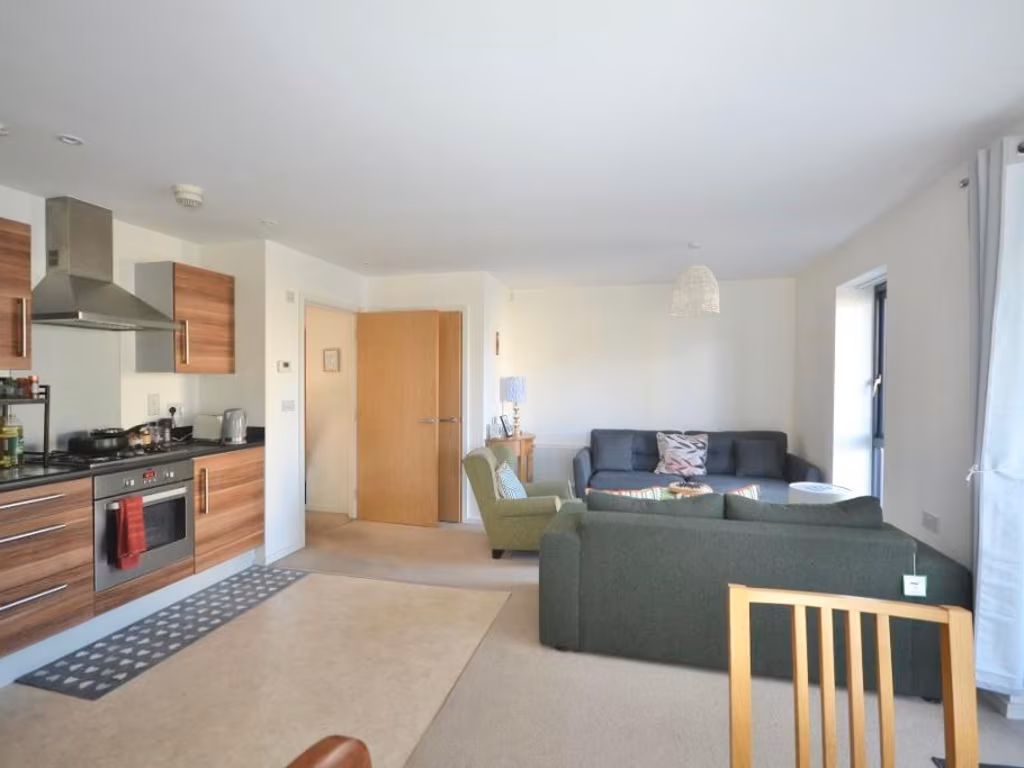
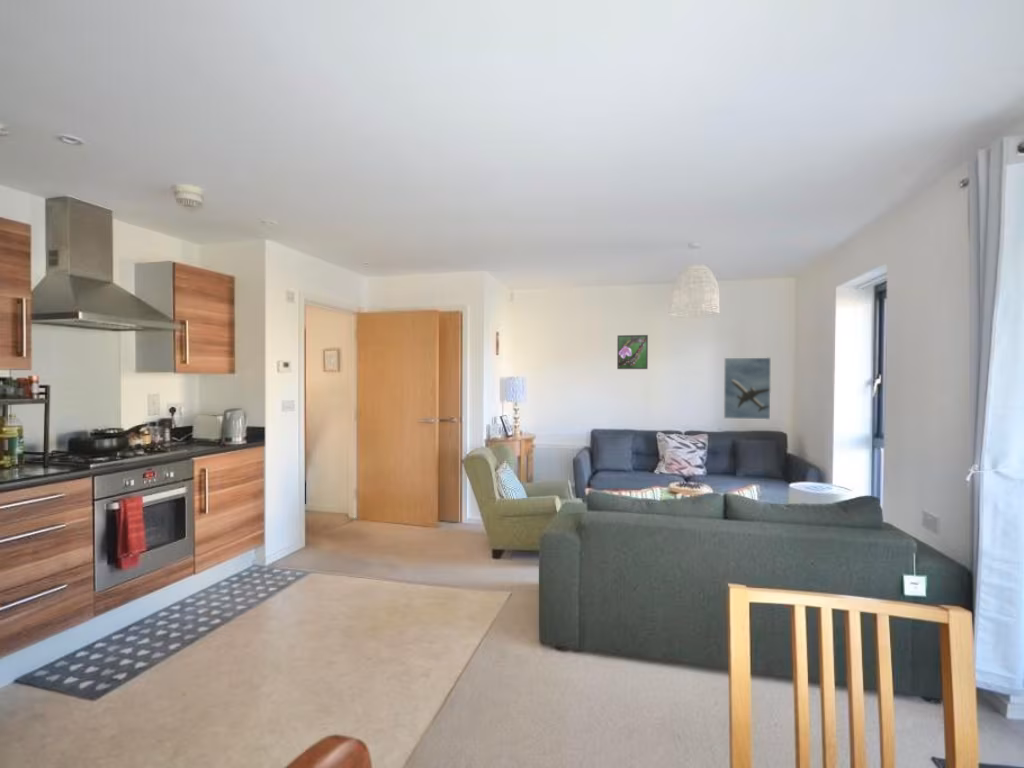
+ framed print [723,356,772,421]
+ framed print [616,334,649,370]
